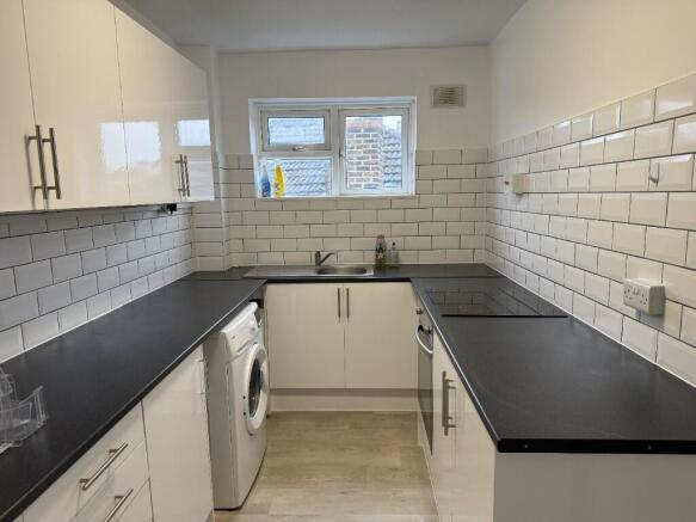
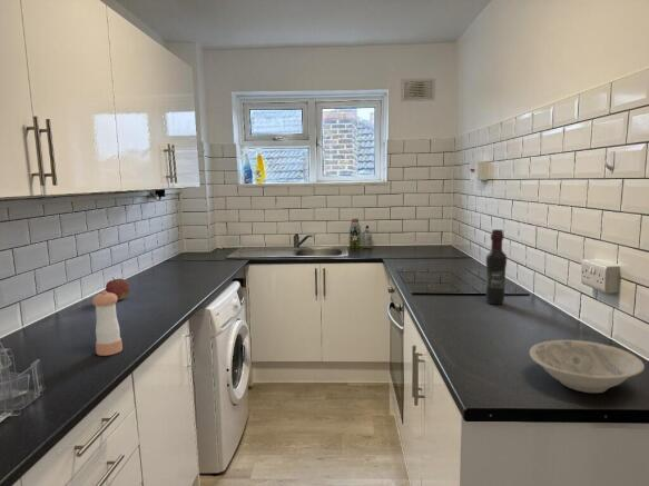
+ bowl [529,339,646,394]
+ pepper shaker [91,290,124,357]
+ apple [105,277,130,301]
+ wine bottle [485,228,508,306]
